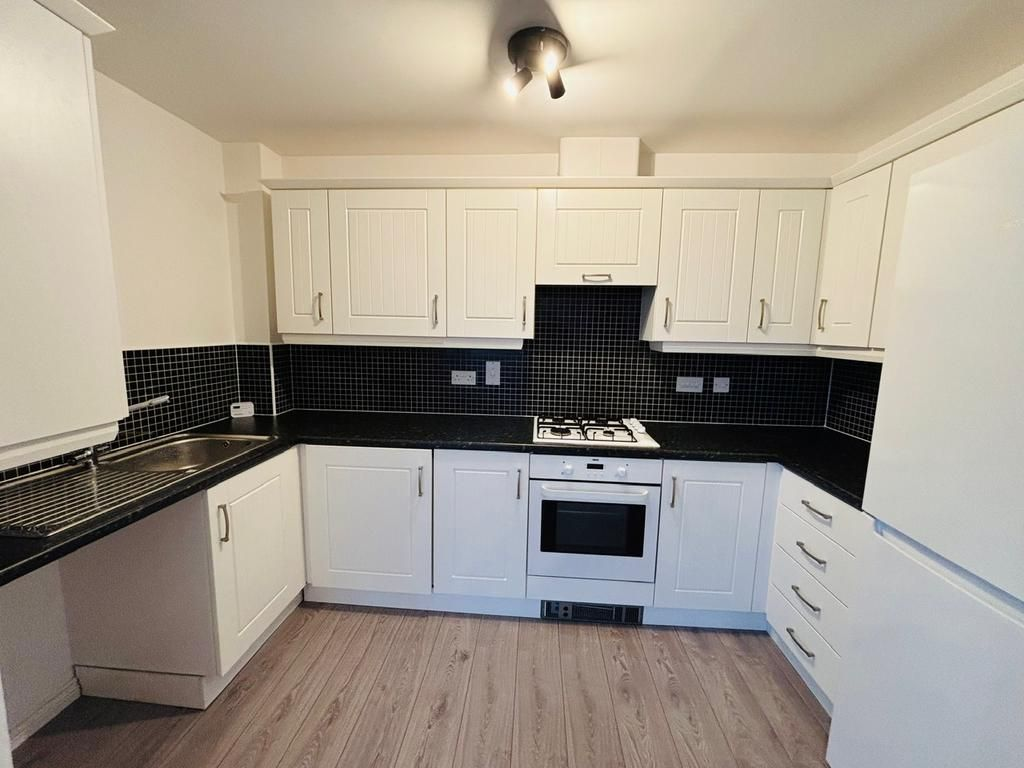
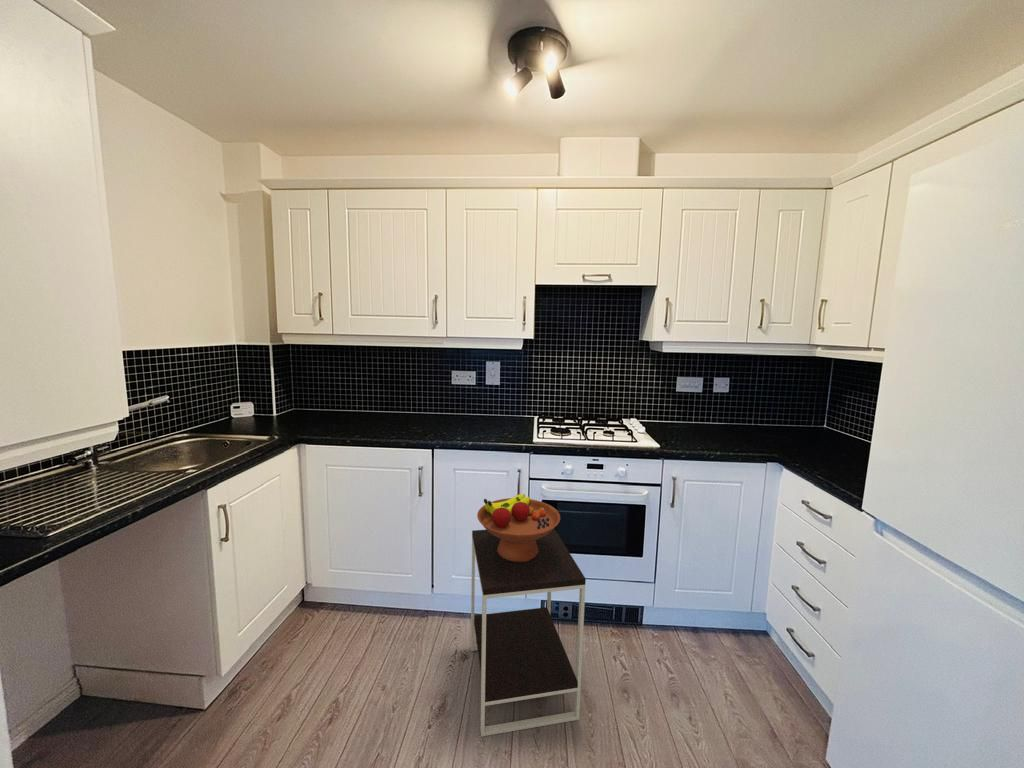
+ side table [470,528,587,738]
+ fruit bowl [476,493,561,562]
